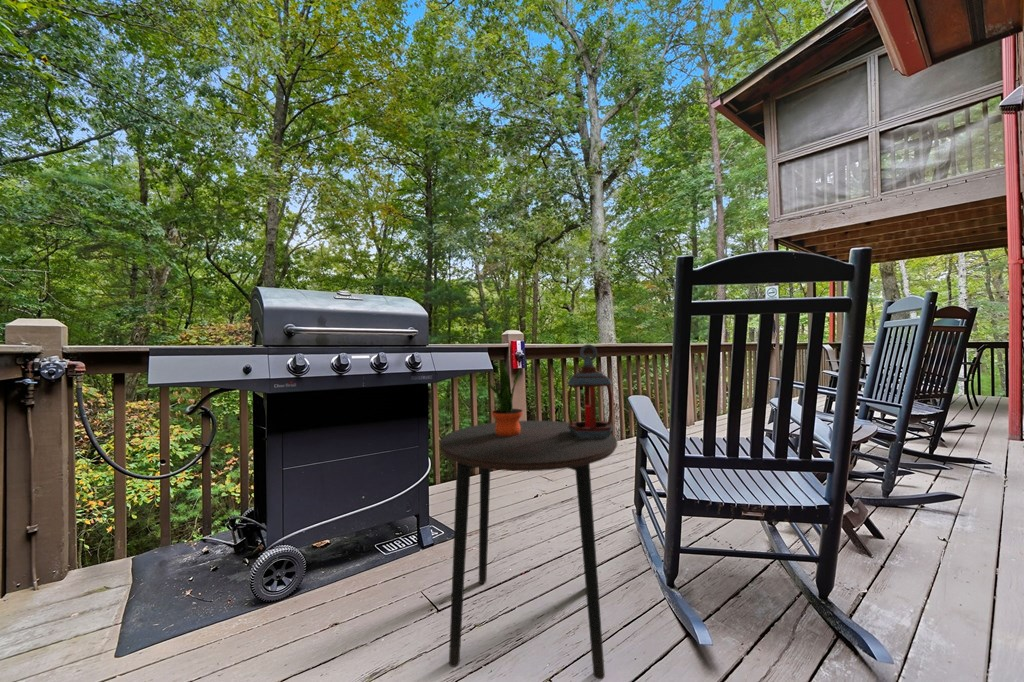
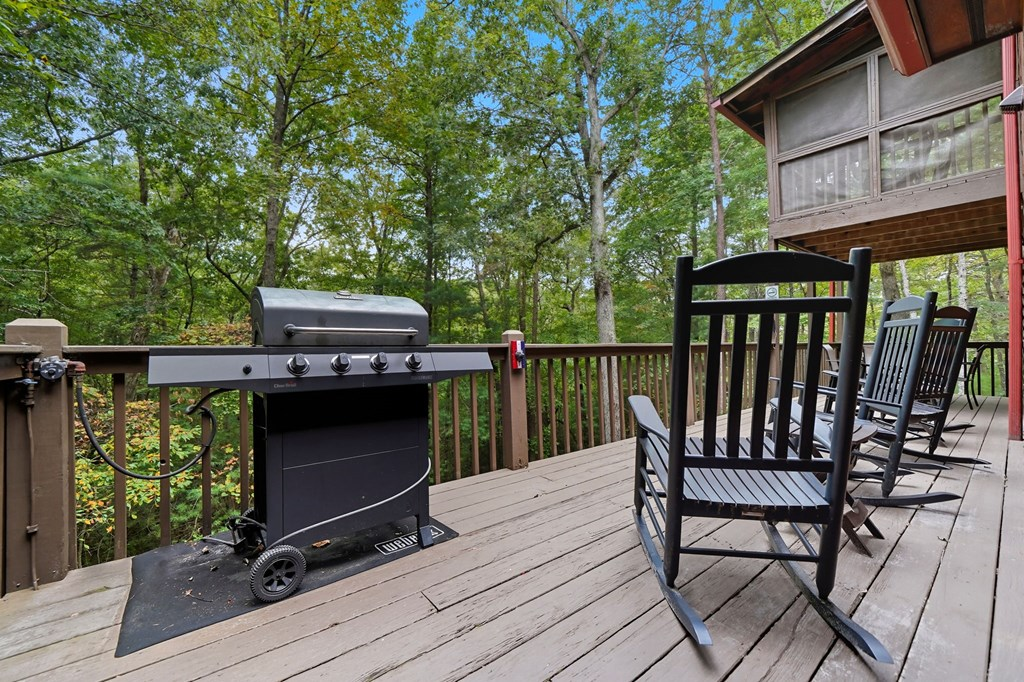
- potted plant [486,359,524,436]
- lantern [566,344,614,438]
- side table [438,420,618,680]
